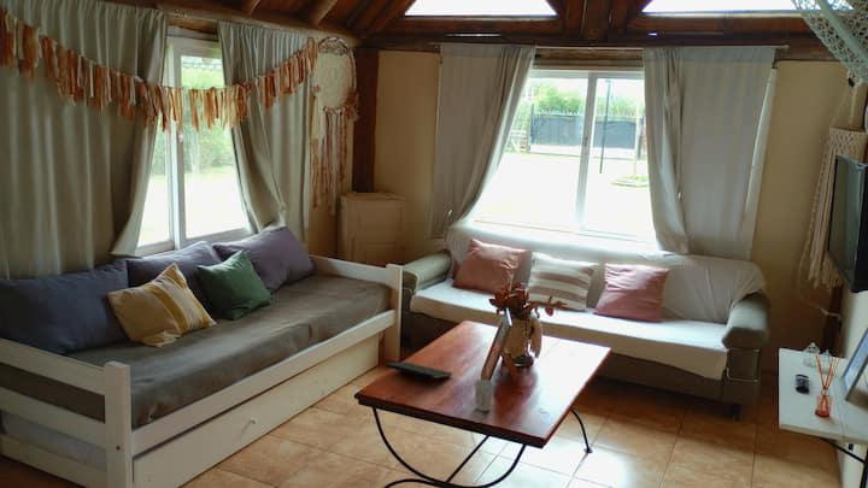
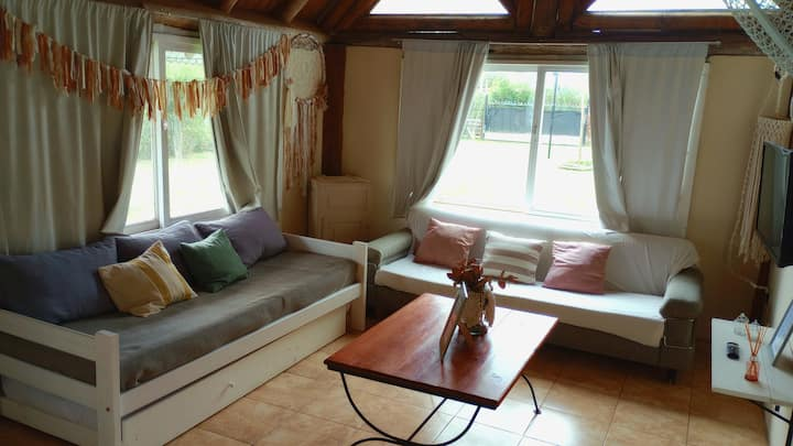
- notepad [385,360,453,388]
- cup [473,378,495,412]
